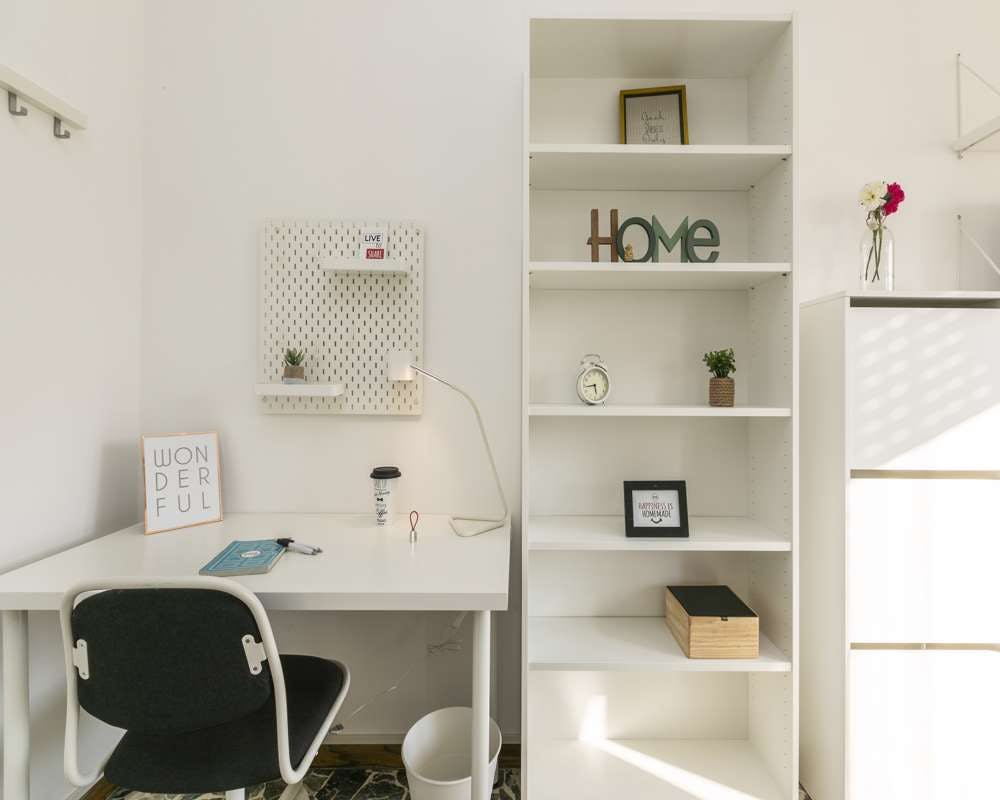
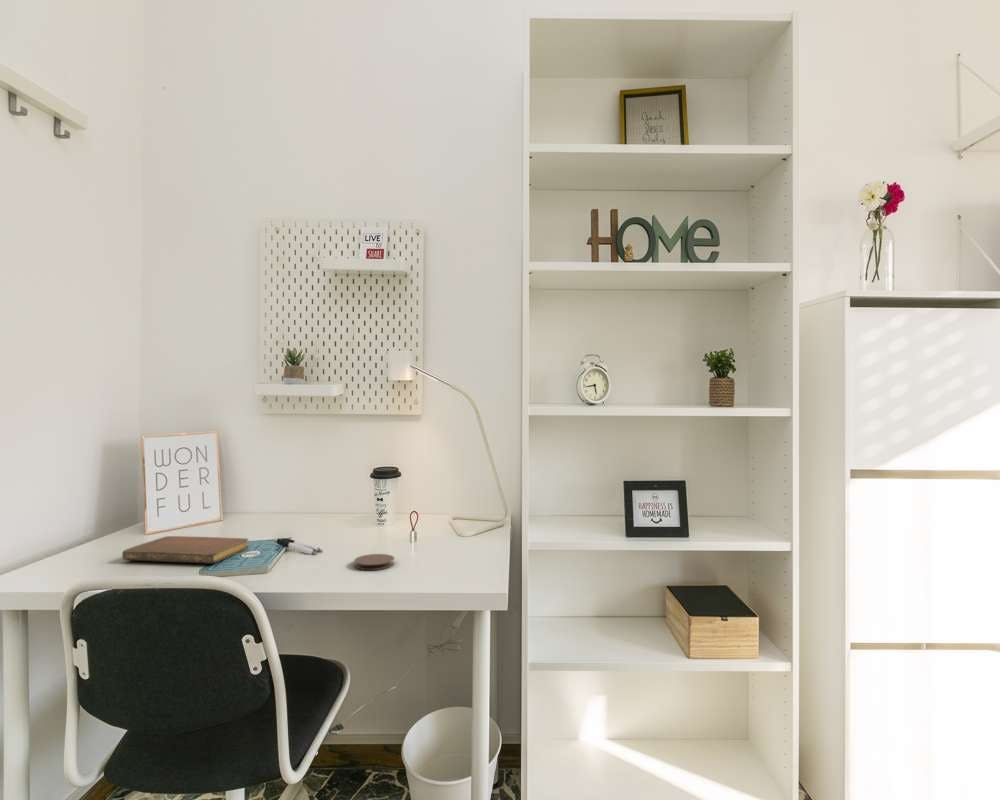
+ coaster [353,553,395,571]
+ notebook [121,535,249,564]
